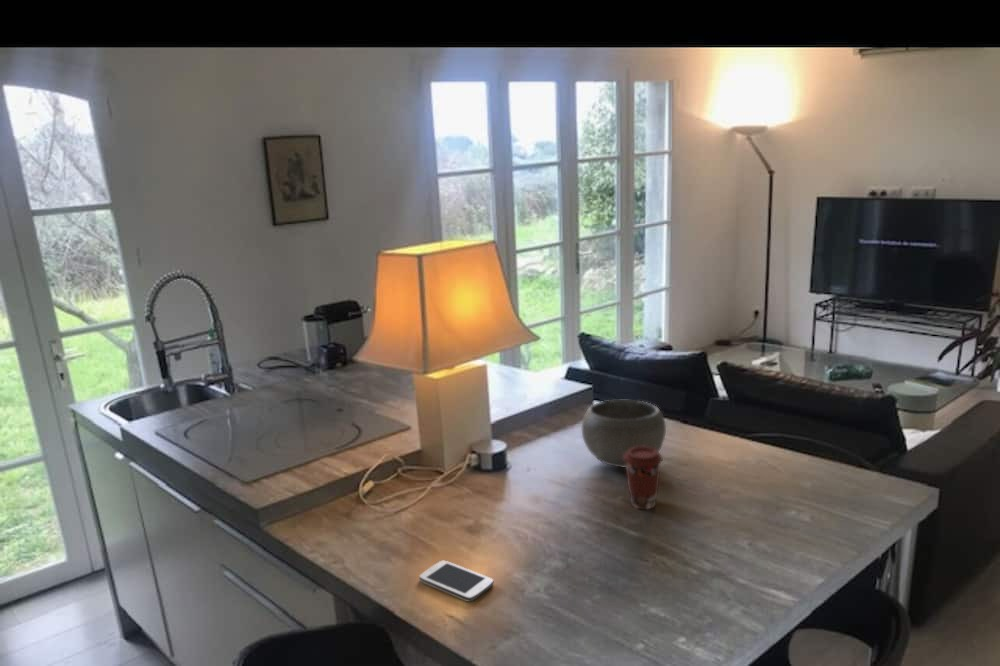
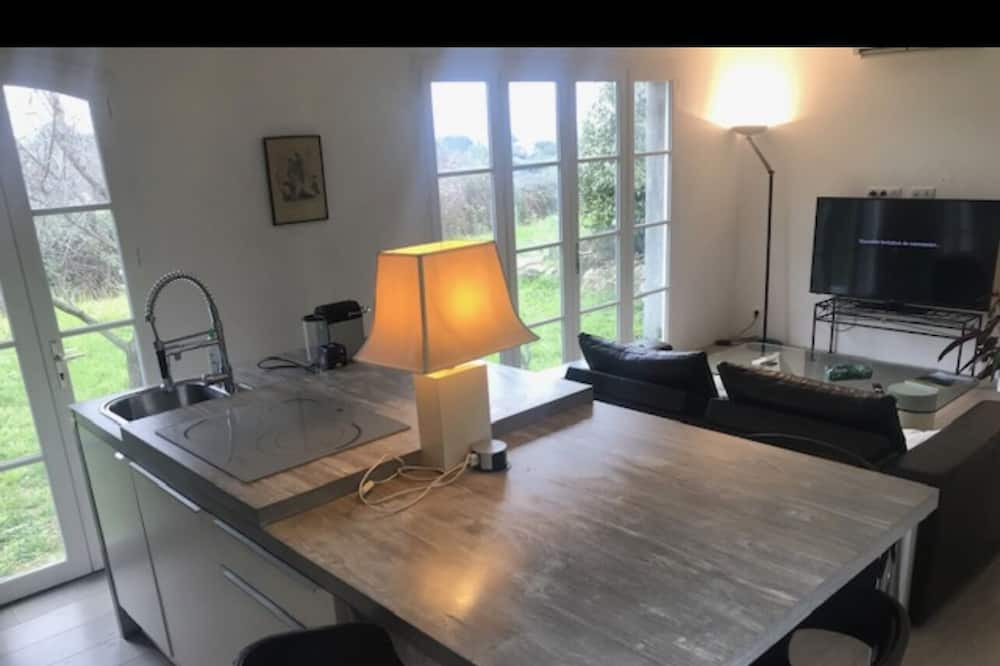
- bowl [581,399,667,468]
- smartphone [418,560,495,603]
- coffee cup [623,446,664,511]
